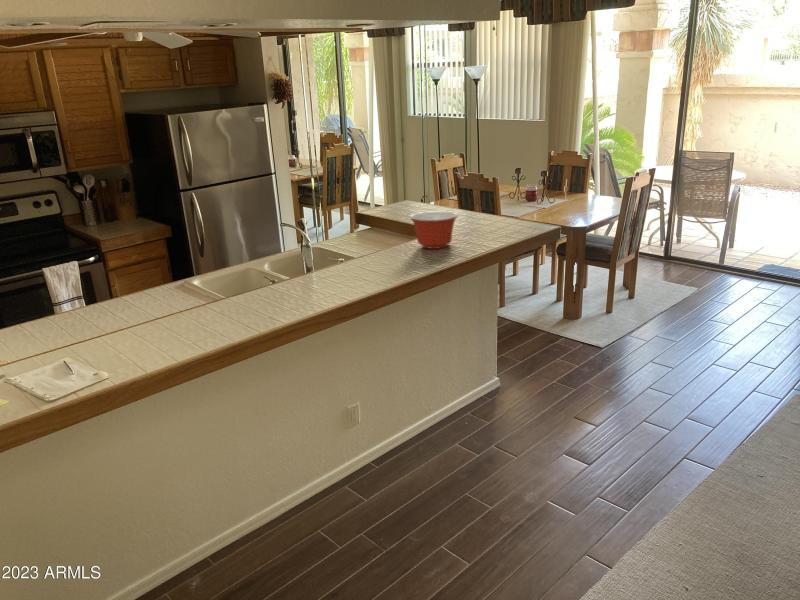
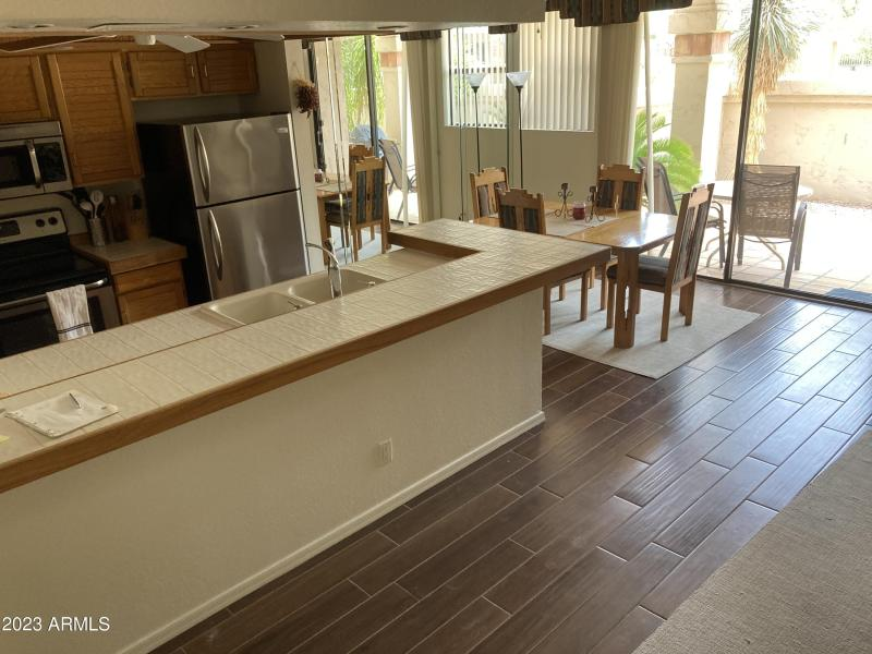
- mixing bowl [408,210,459,250]
